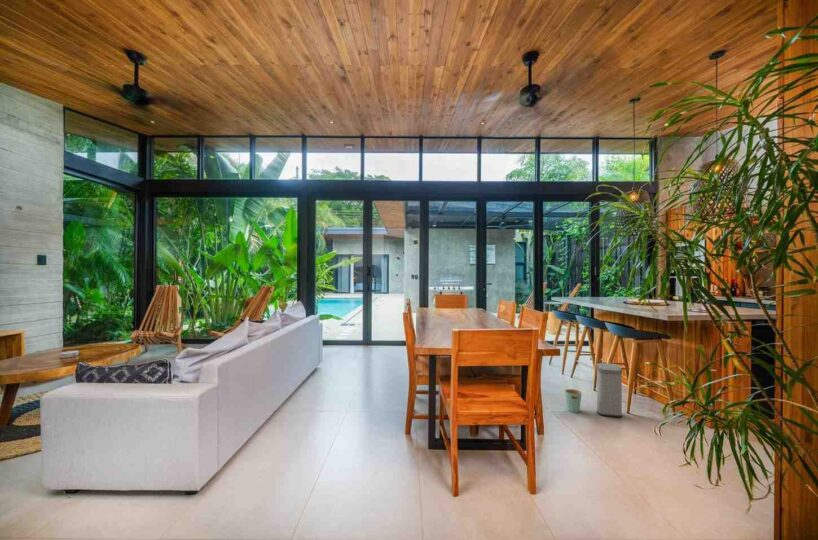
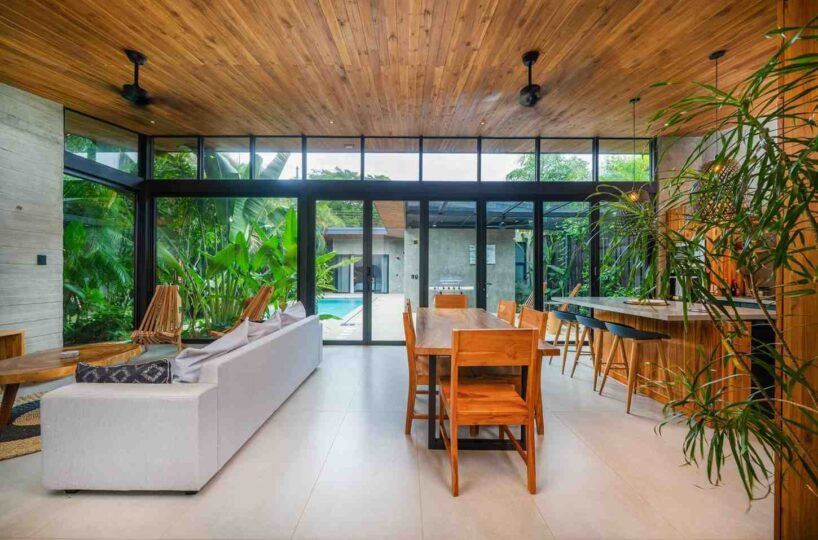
- trash can [564,362,623,418]
